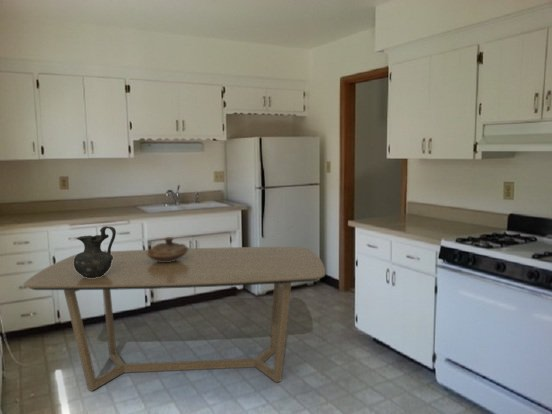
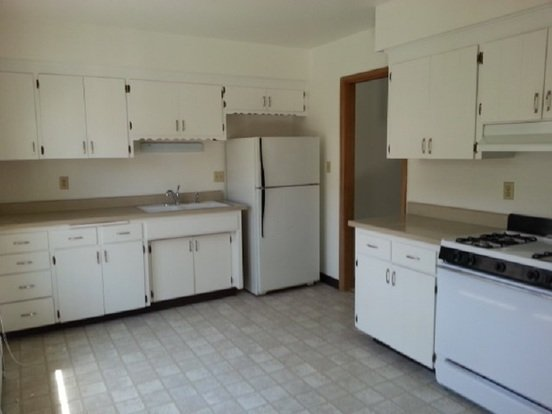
- pitcher [73,225,117,278]
- dining table [23,246,326,392]
- decorative bowl [146,236,190,262]
